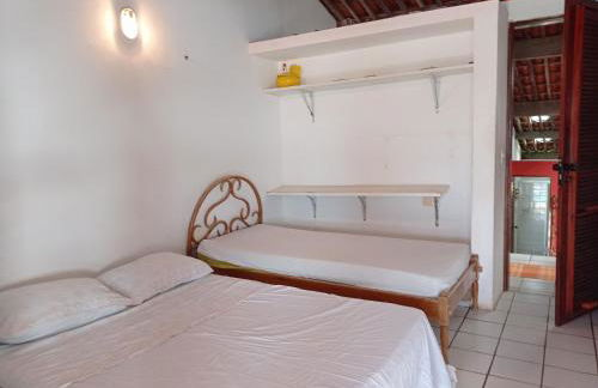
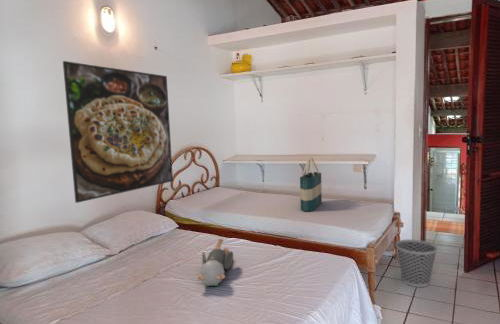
+ wastebasket [394,238,439,288]
+ tote bag [299,156,323,213]
+ teddy bear [196,238,234,287]
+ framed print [62,60,174,204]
